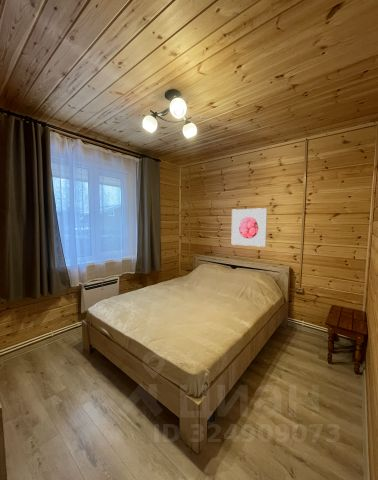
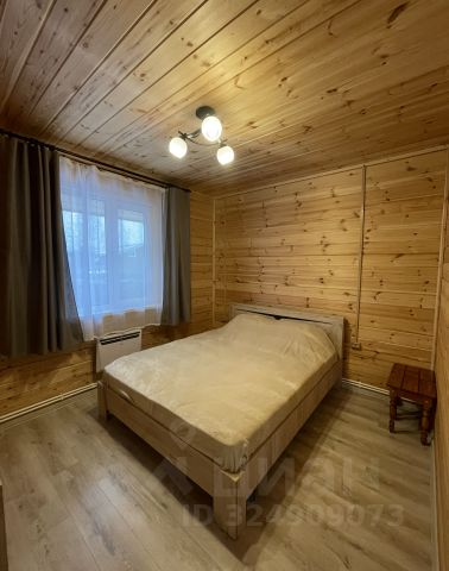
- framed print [231,207,268,248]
